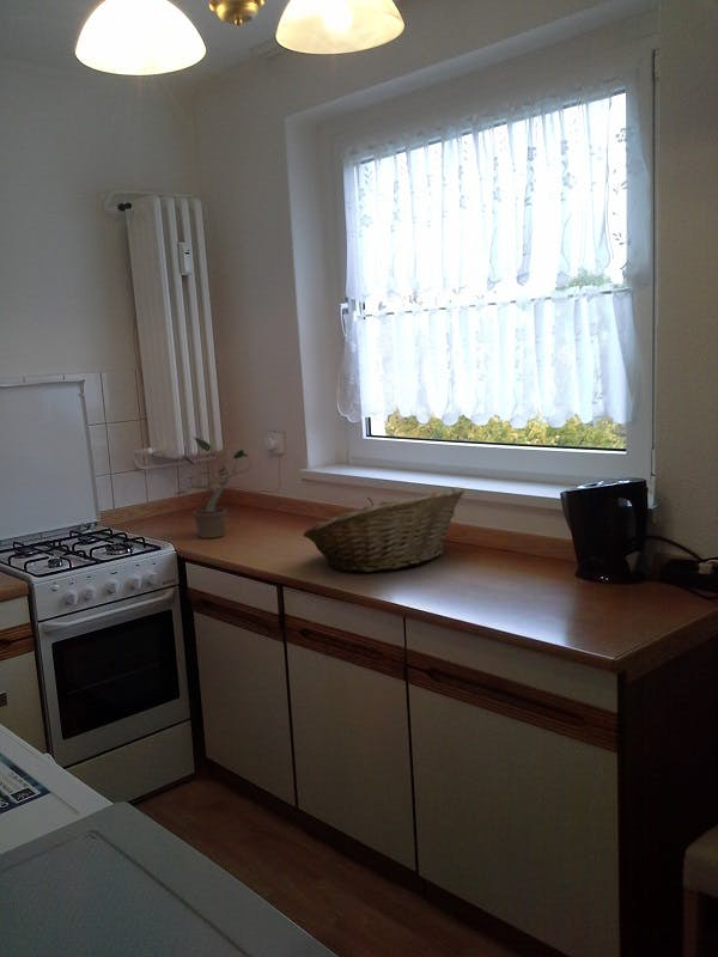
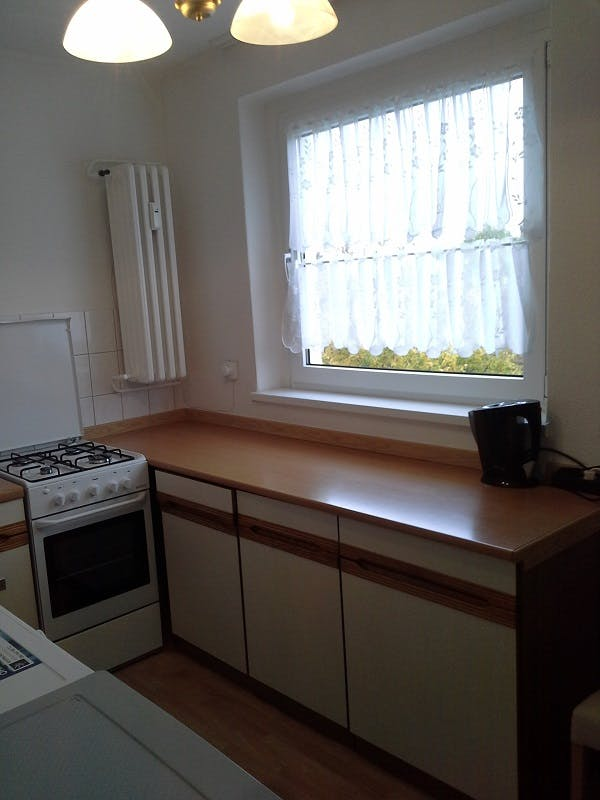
- fruit basket [303,486,466,573]
- potted plant [174,435,254,540]
